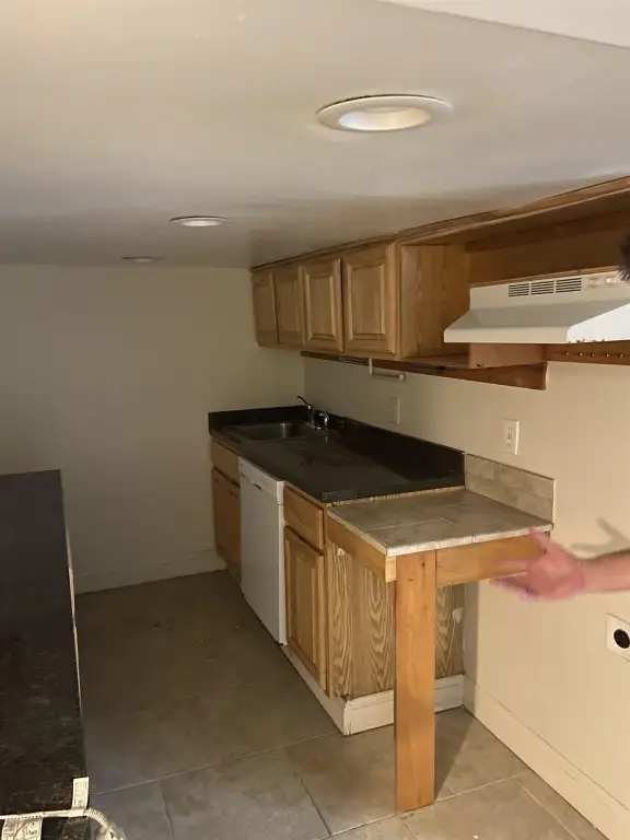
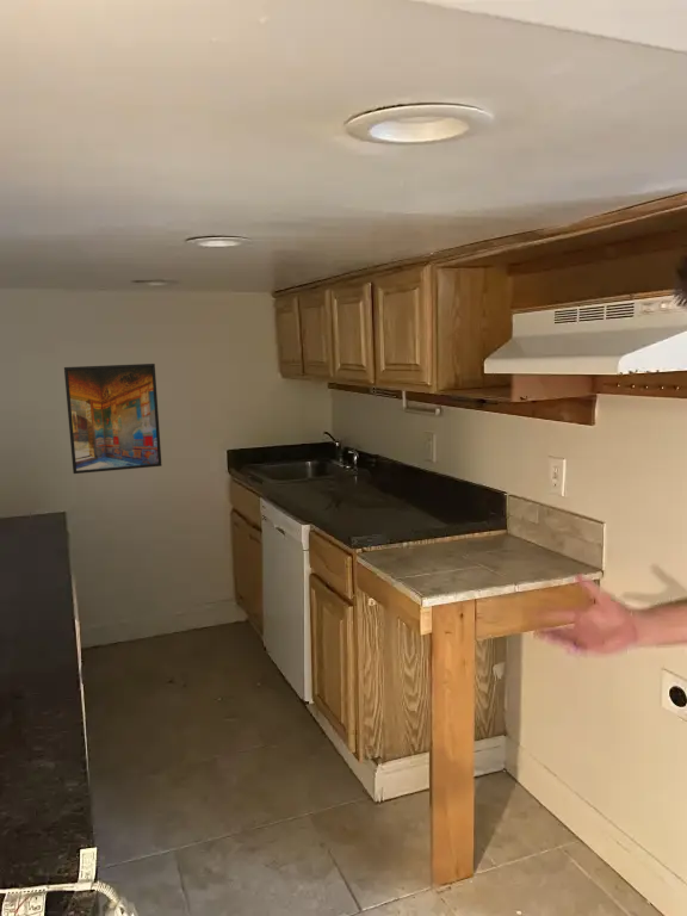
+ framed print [63,363,162,475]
